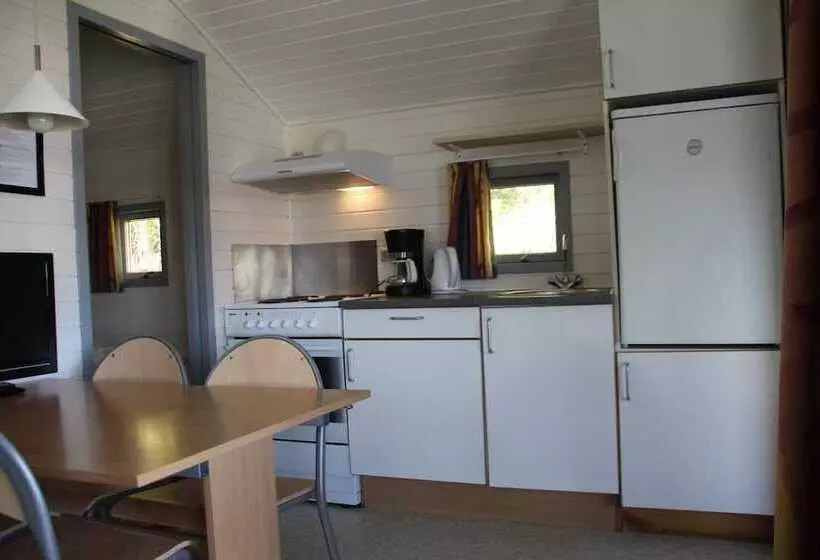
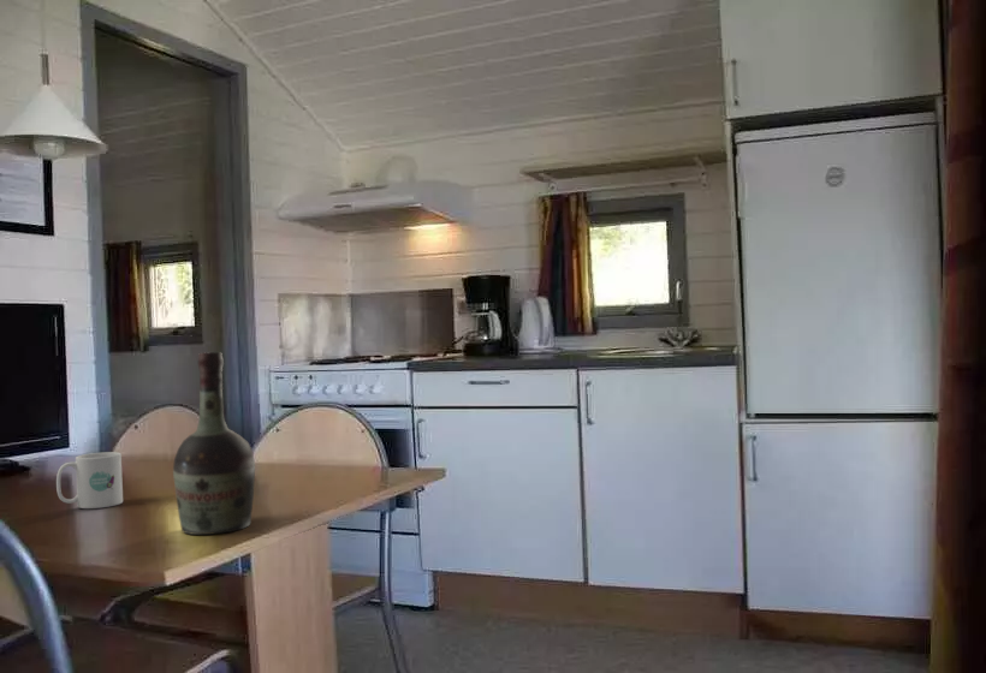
+ cognac bottle [172,351,256,536]
+ mug [55,451,124,510]
